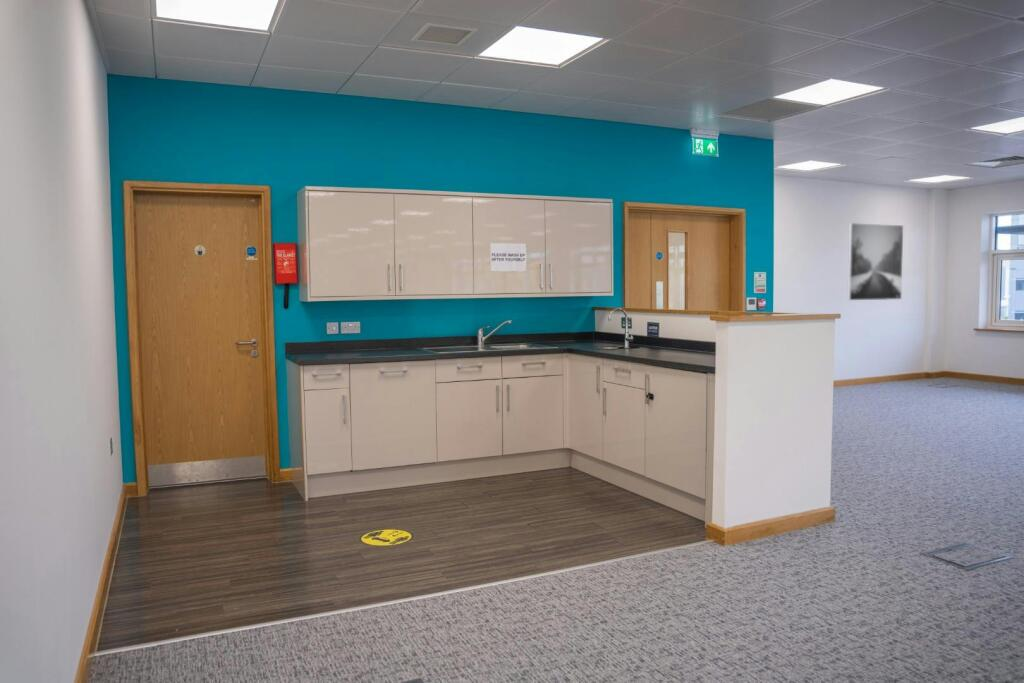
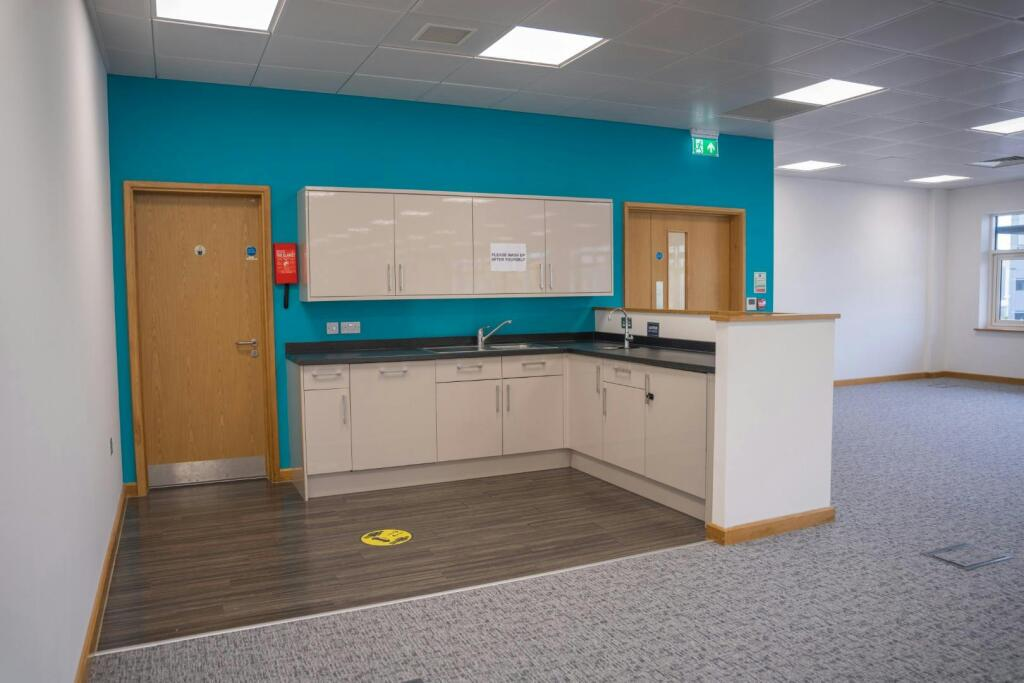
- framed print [847,222,904,301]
